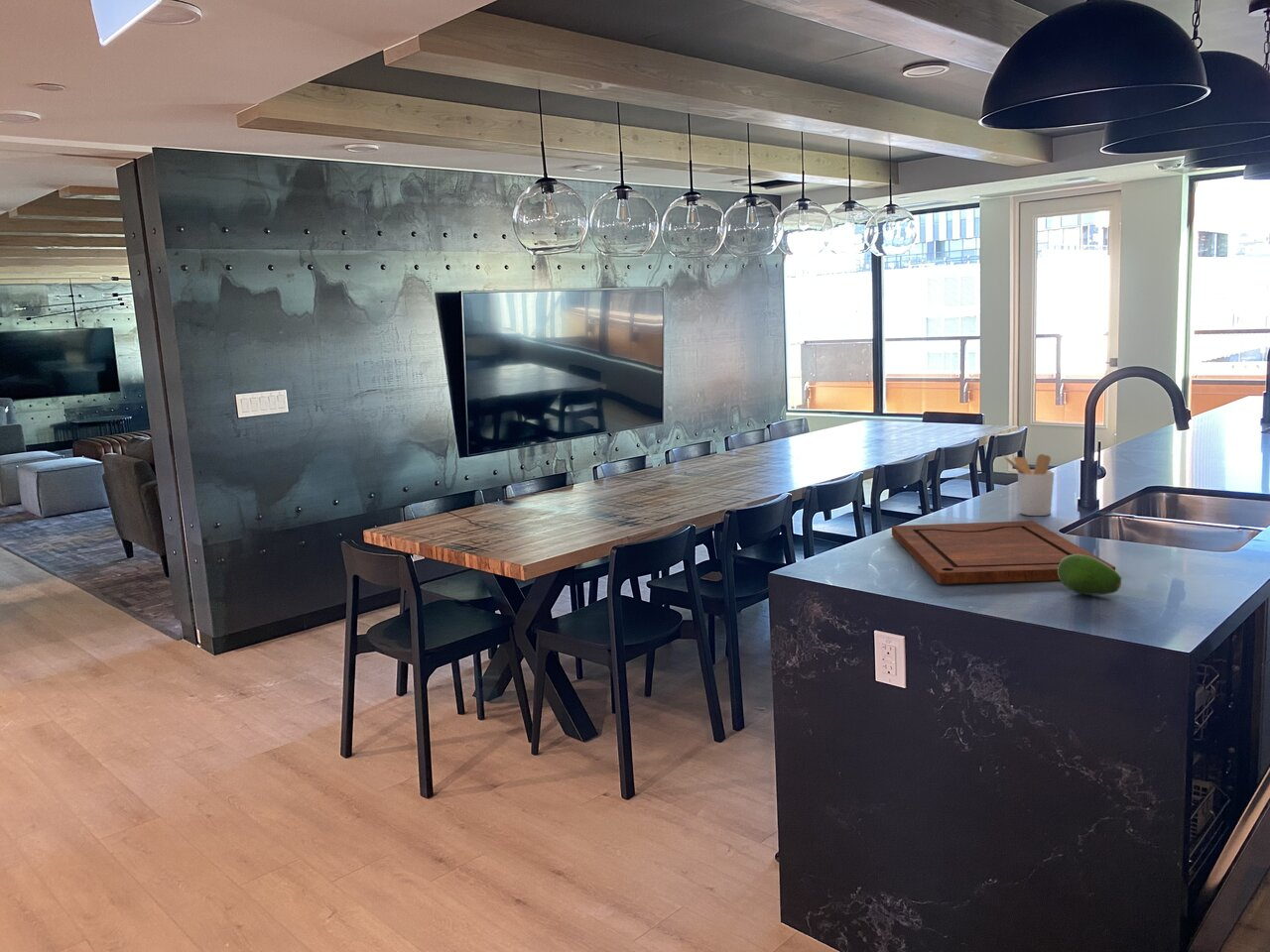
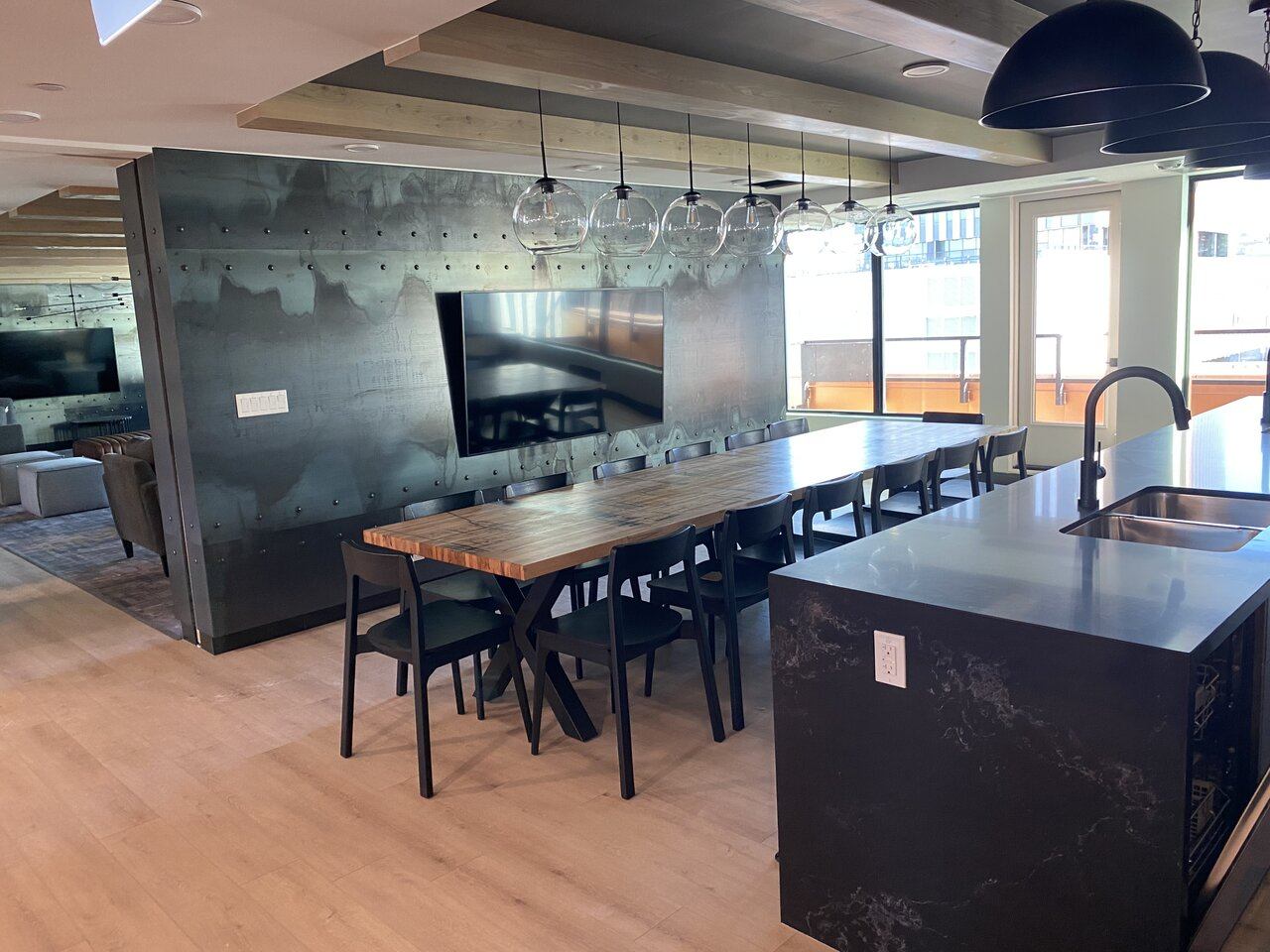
- cutting board [891,520,1116,585]
- fruit [1058,554,1122,596]
- utensil holder [1002,453,1056,517]
